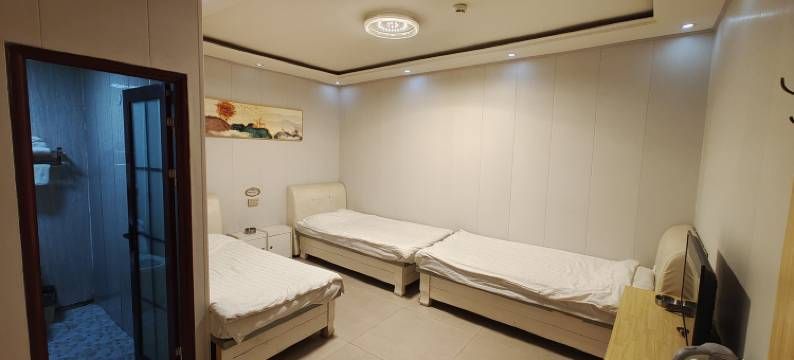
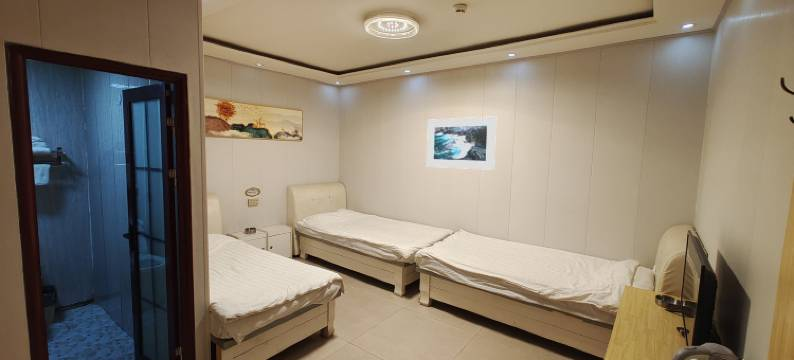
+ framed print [426,115,497,171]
